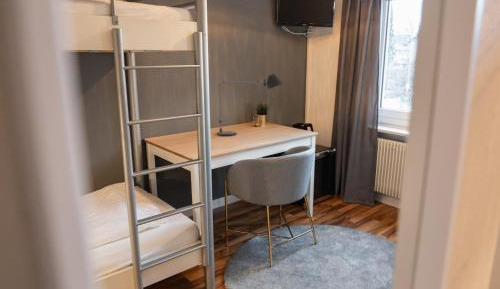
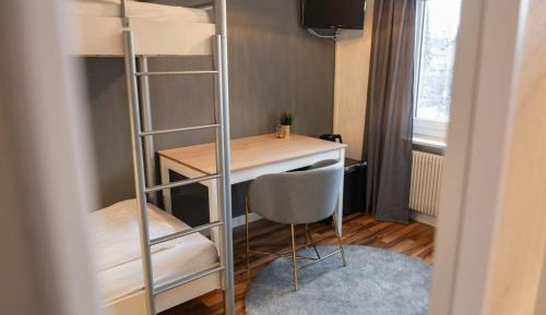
- desk lamp [215,73,284,137]
